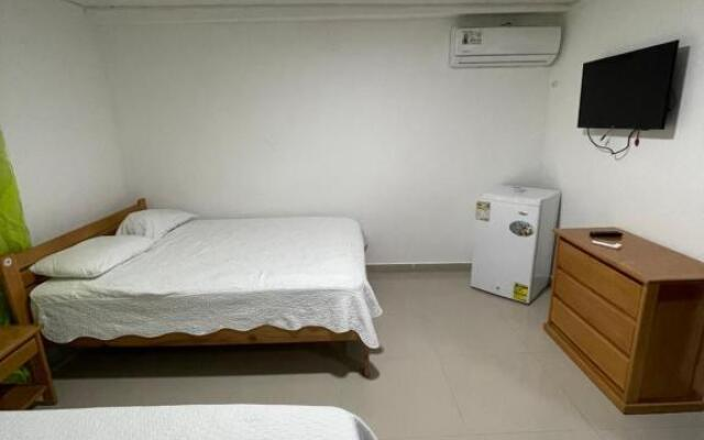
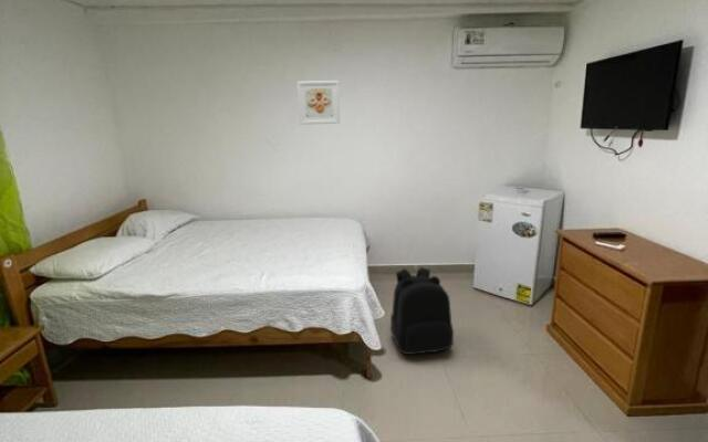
+ backpack [389,266,455,356]
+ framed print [296,80,341,126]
